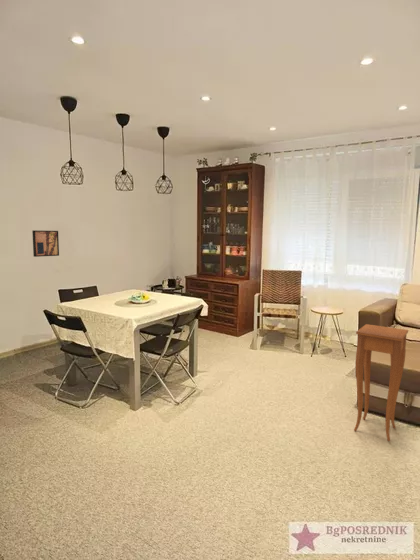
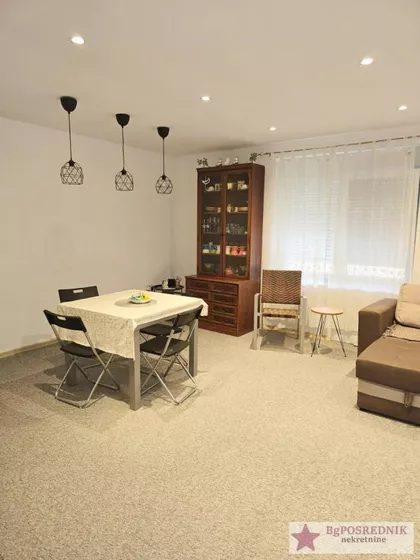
- side table [353,323,409,442]
- wall art [31,229,60,258]
